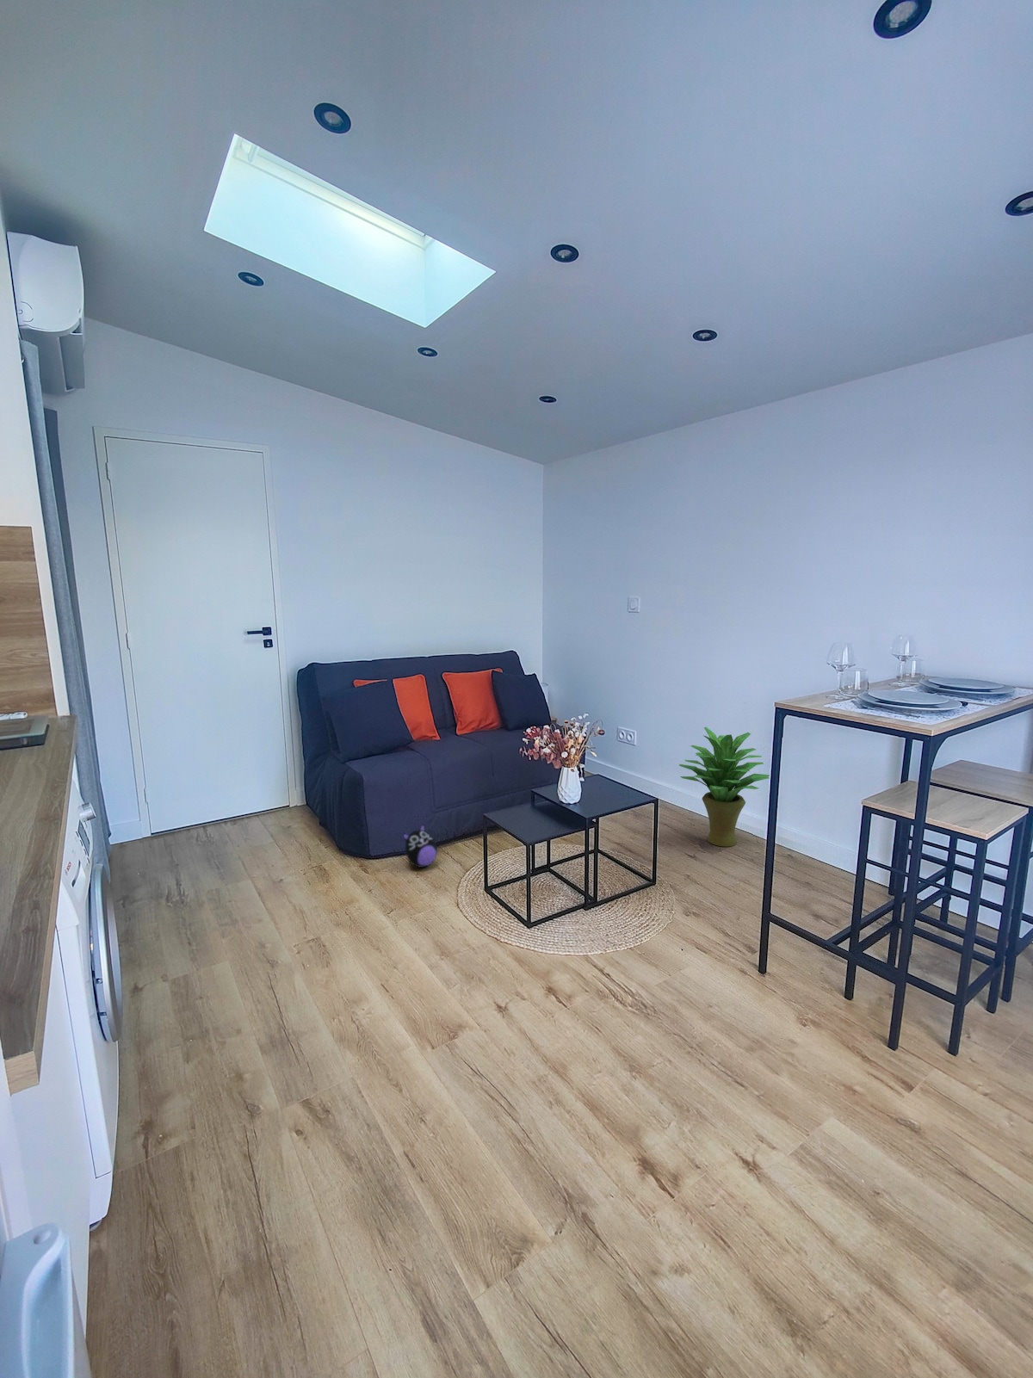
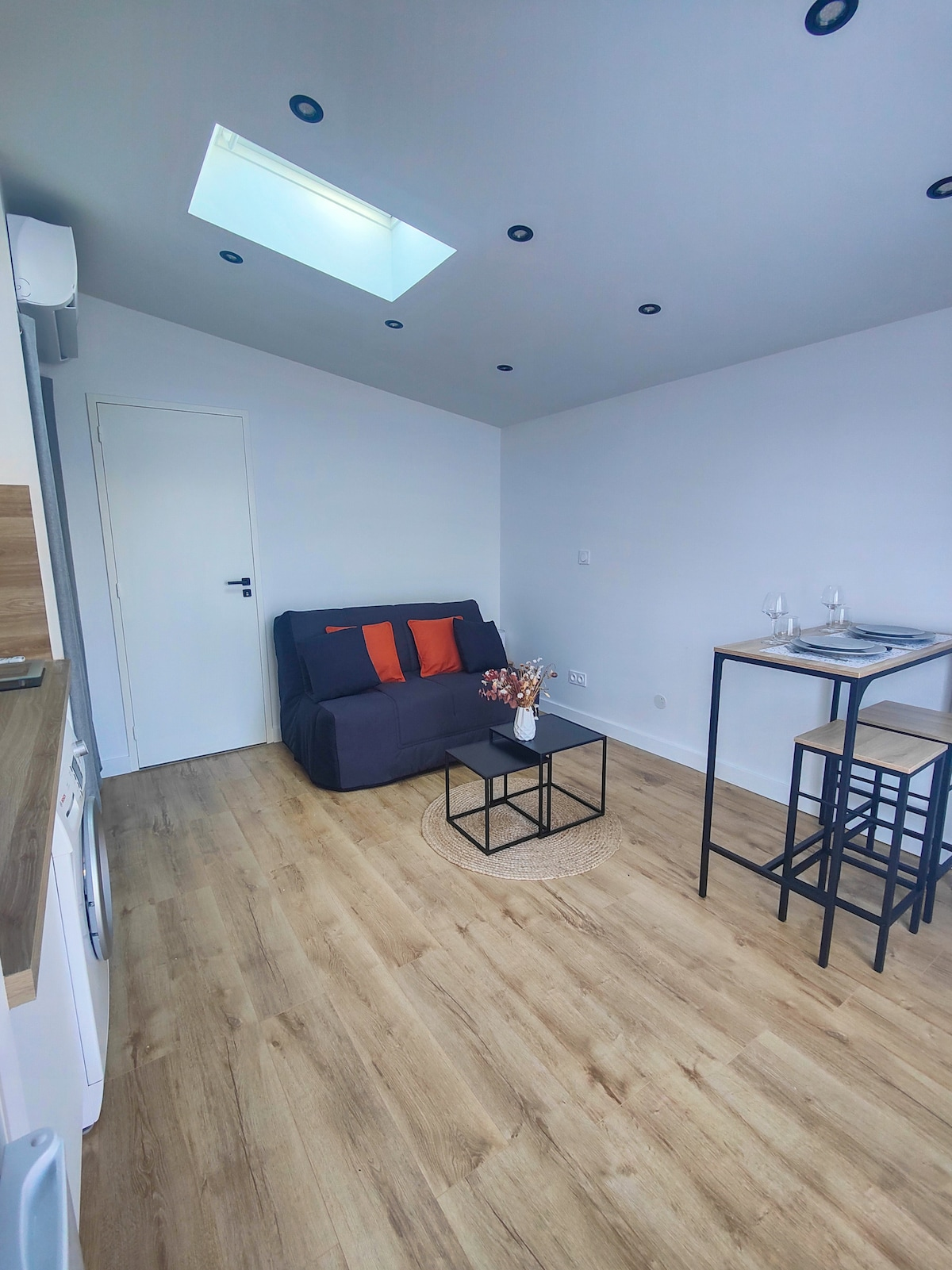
- plush toy [401,822,438,868]
- potted plant [678,727,770,847]
